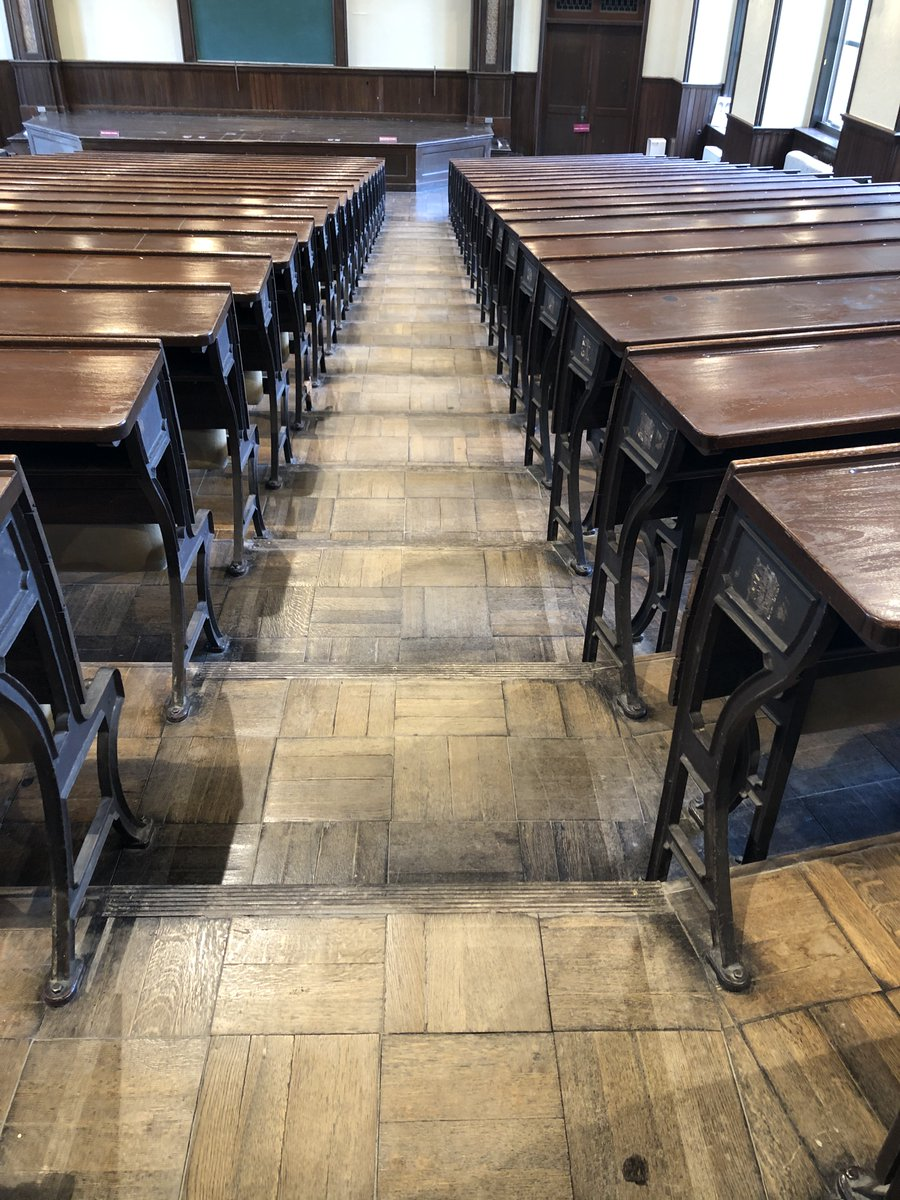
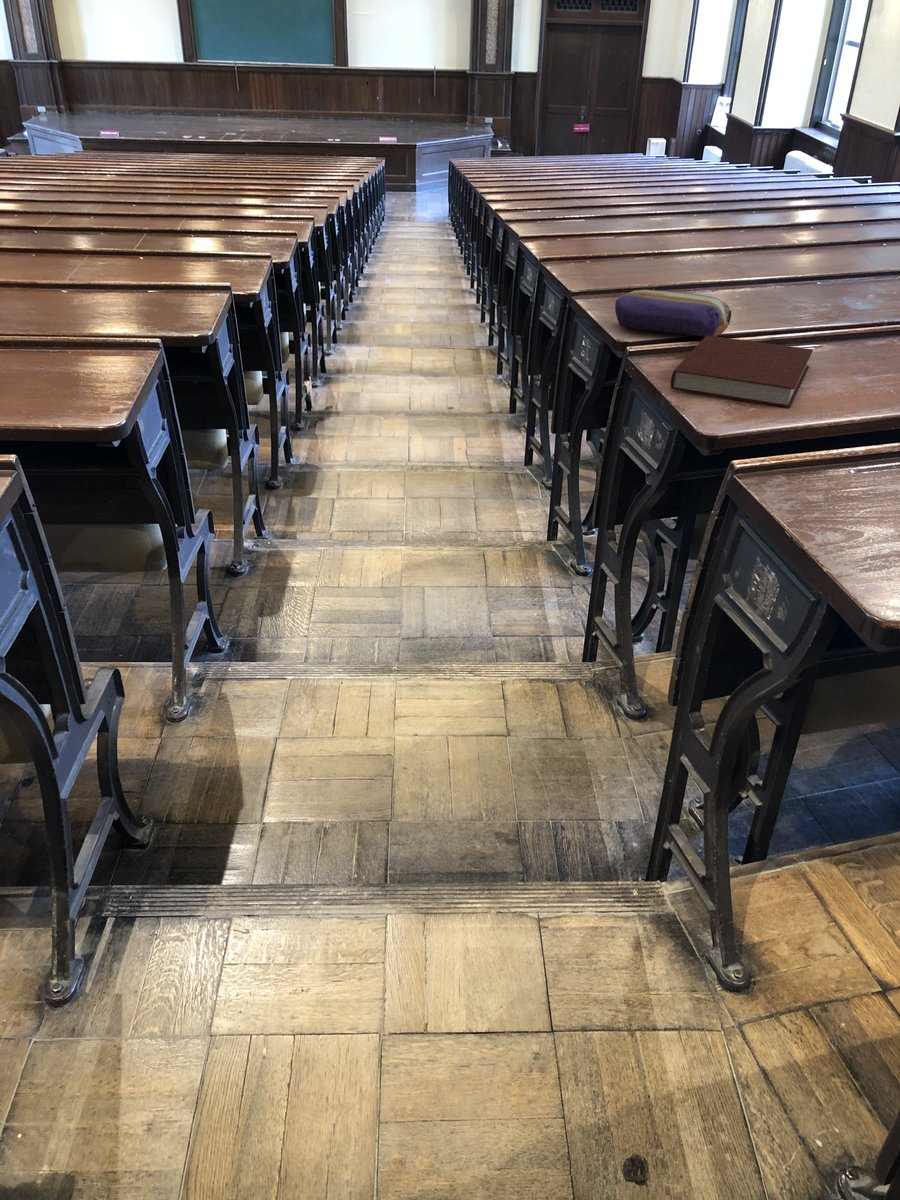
+ pencil case [614,289,732,338]
+ notebook [670,335,814,408]
